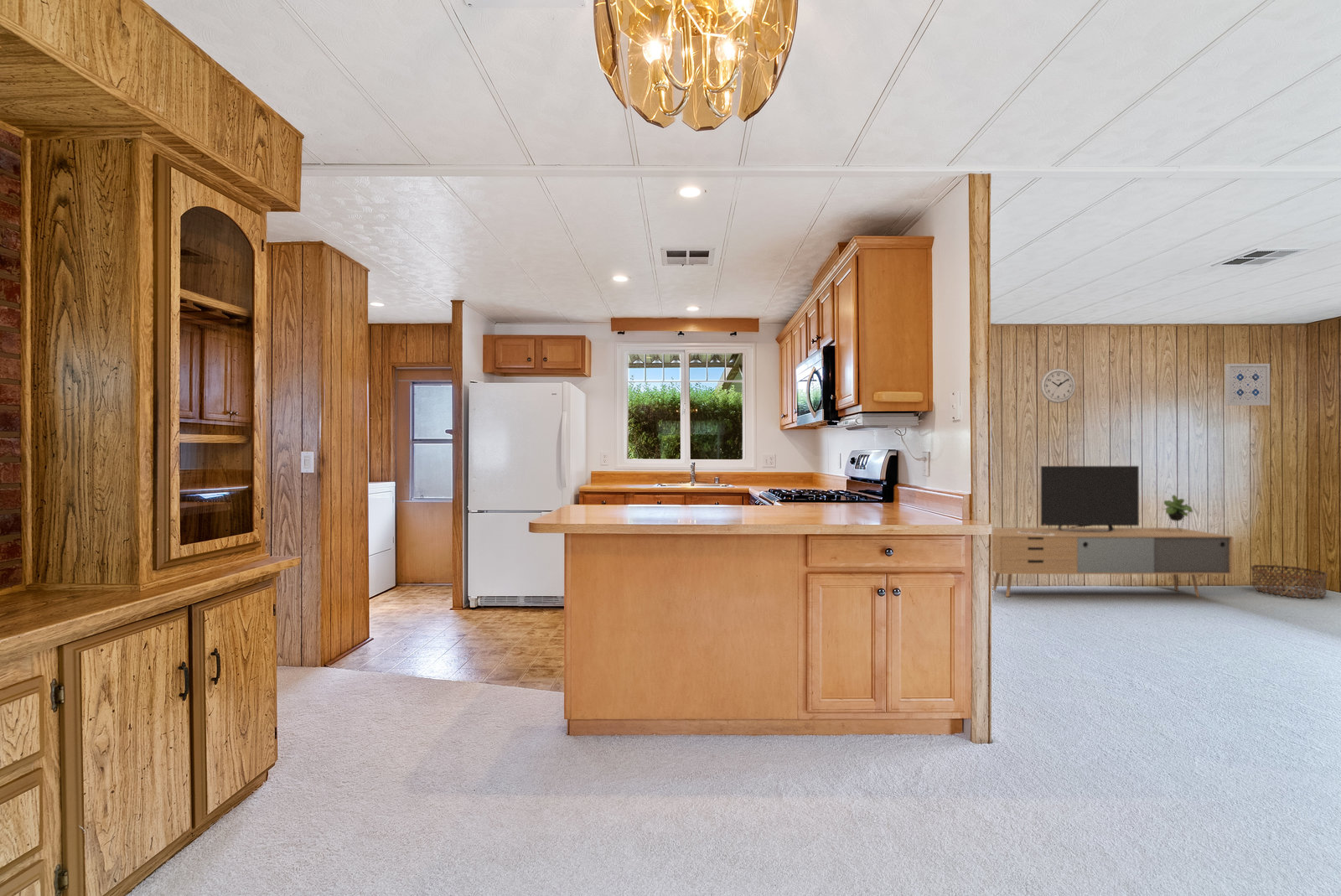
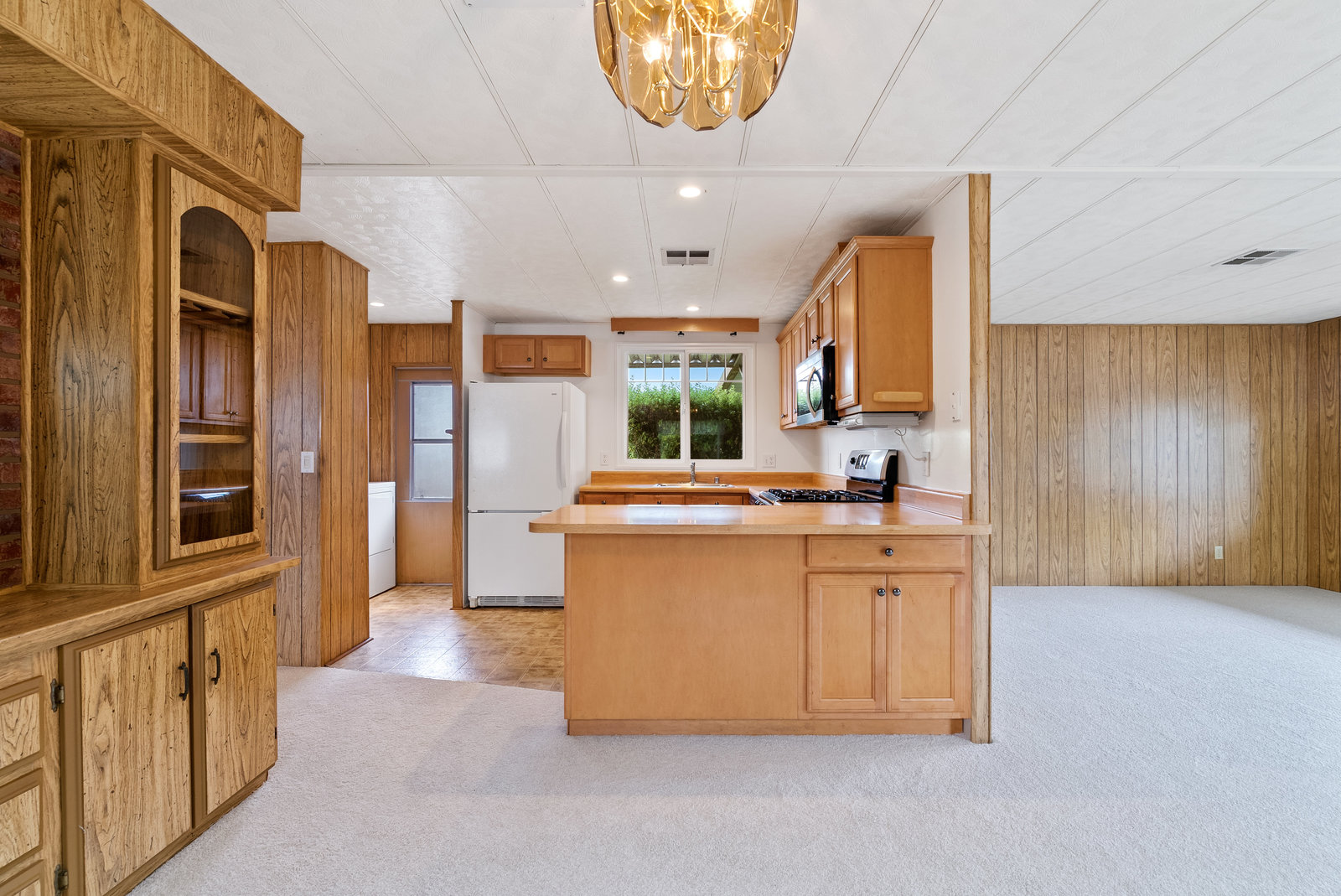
- media console [992,465,1234,598]
- wall clock [1039,368,1076,404]
- basket [1250,564,1328,599]
- wall art [1225,363,1271,407]
